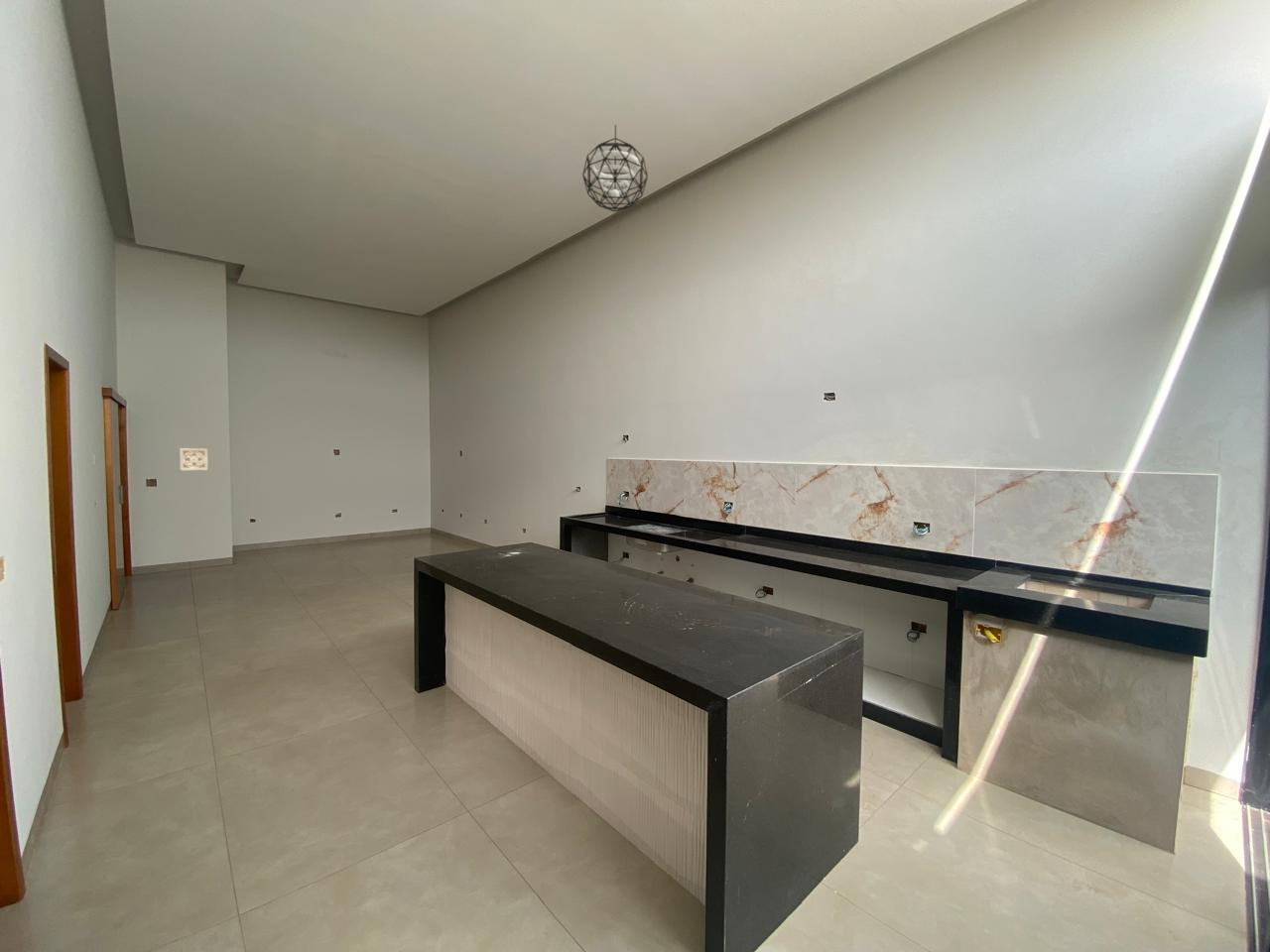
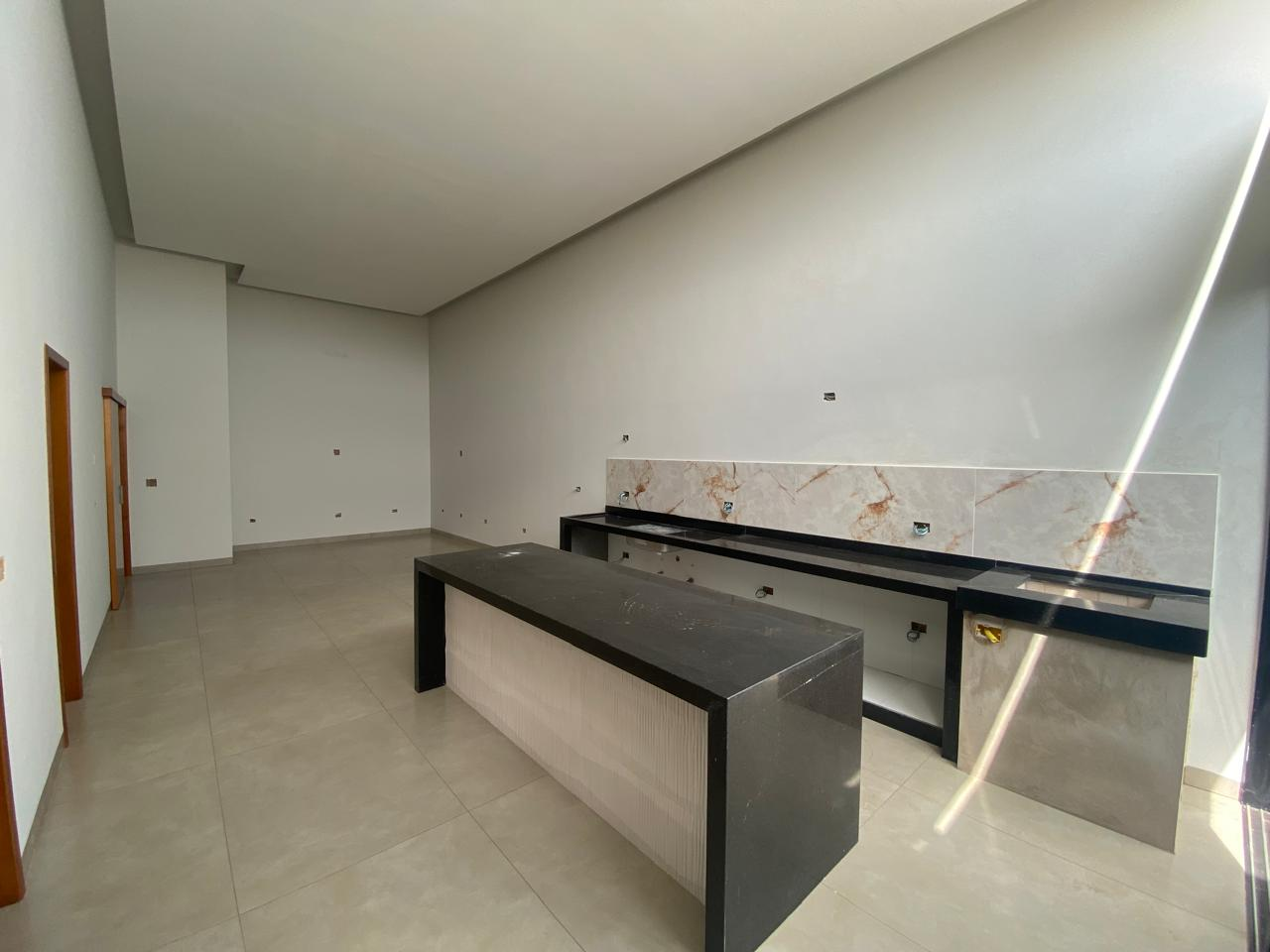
- wall ornament [179,447,208,472]
- pendant light [581,124,649,213]
